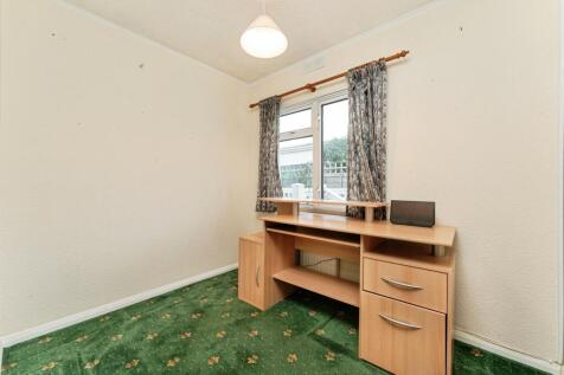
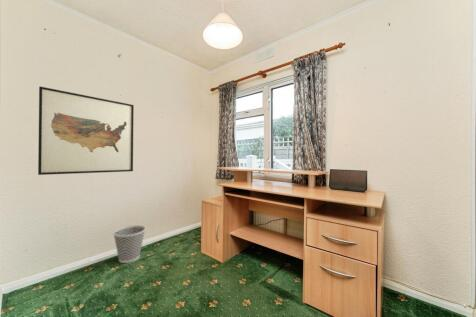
+ wastebasket [112,224,146,264]
+ wall art [37,86,135,176]
